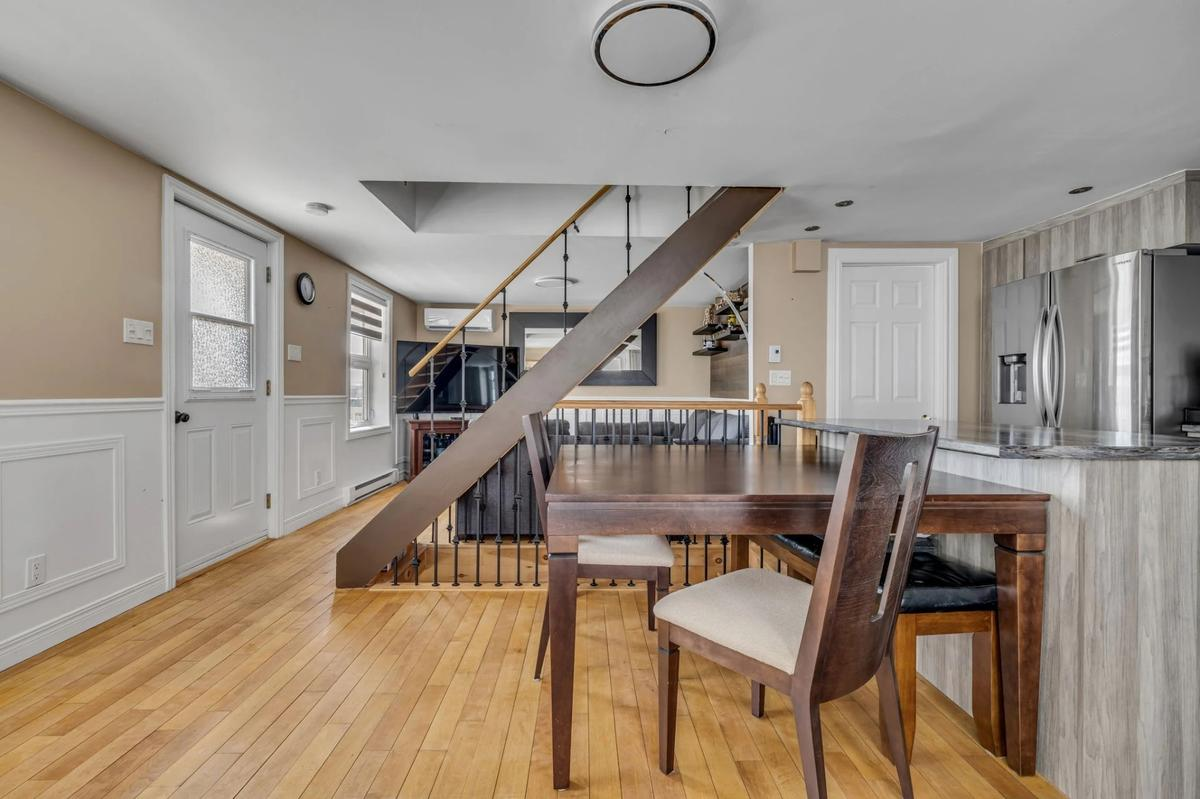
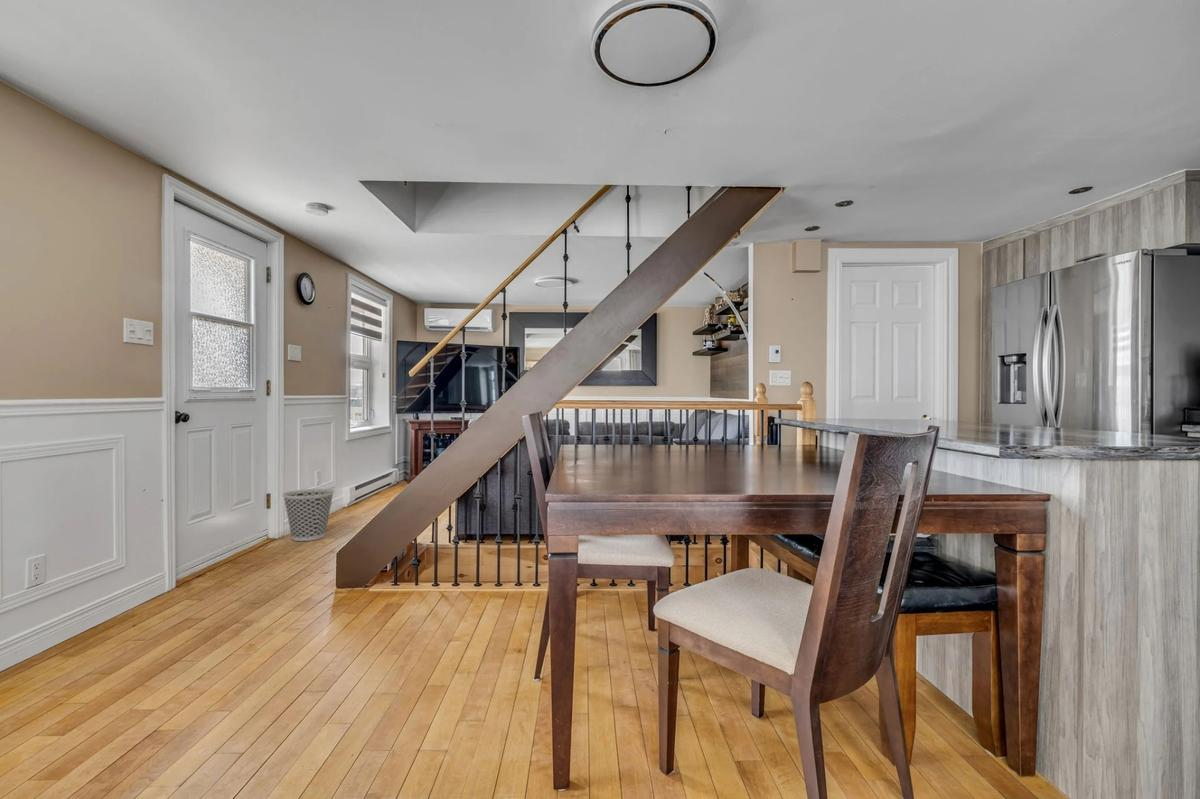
+ wastebasket [282,488,335,542]
